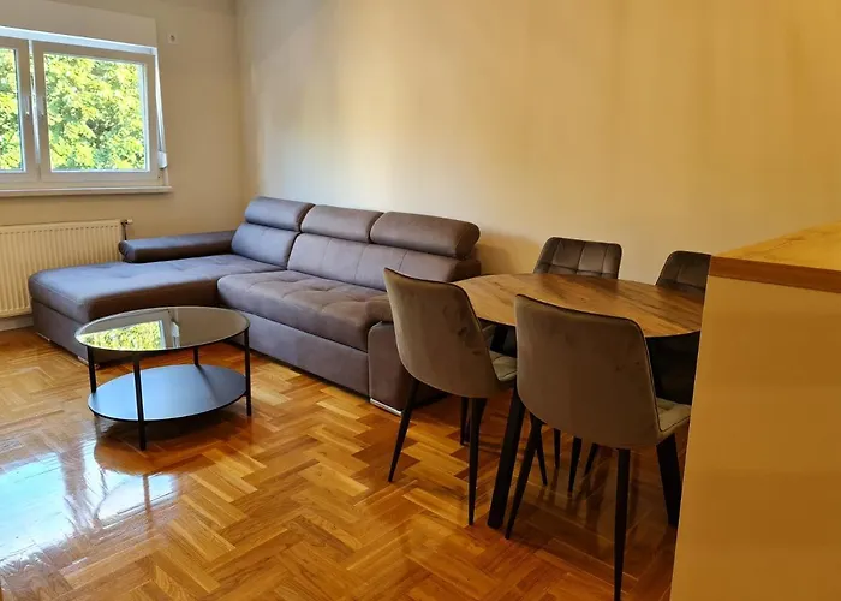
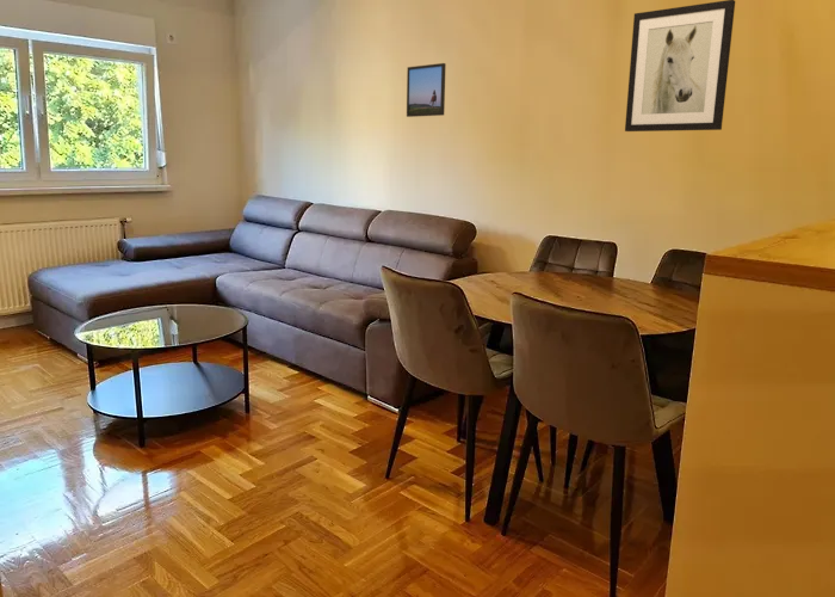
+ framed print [406,62,447,118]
+ wall art [624,0,736,133]
